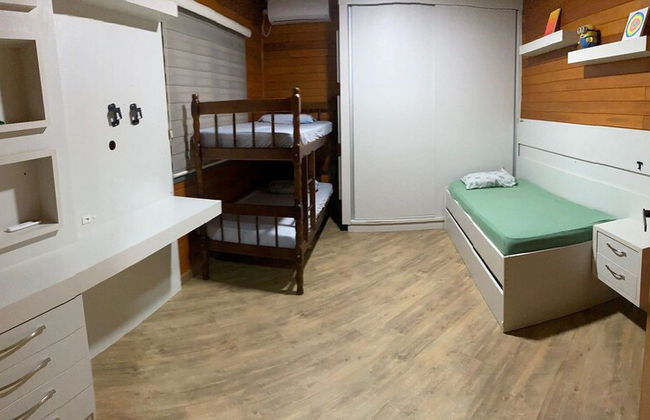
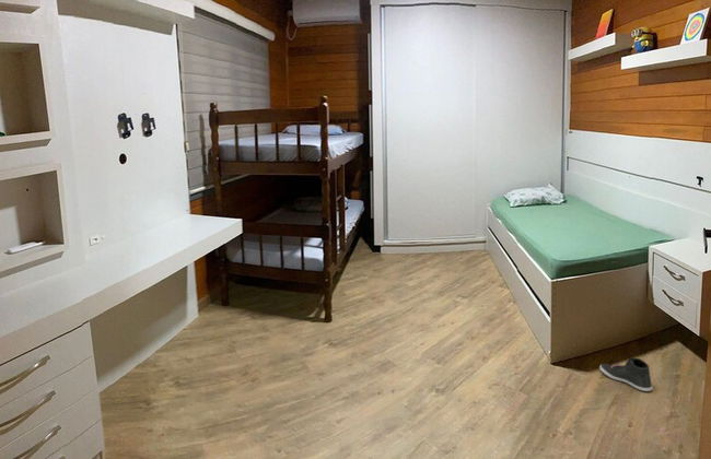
+ sneaker [598,356,653,392]
